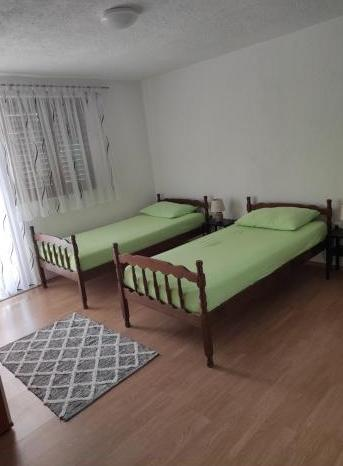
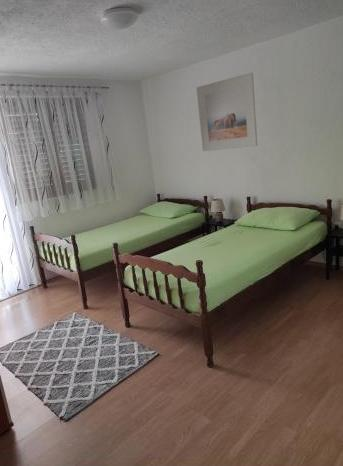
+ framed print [196,71,258,152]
